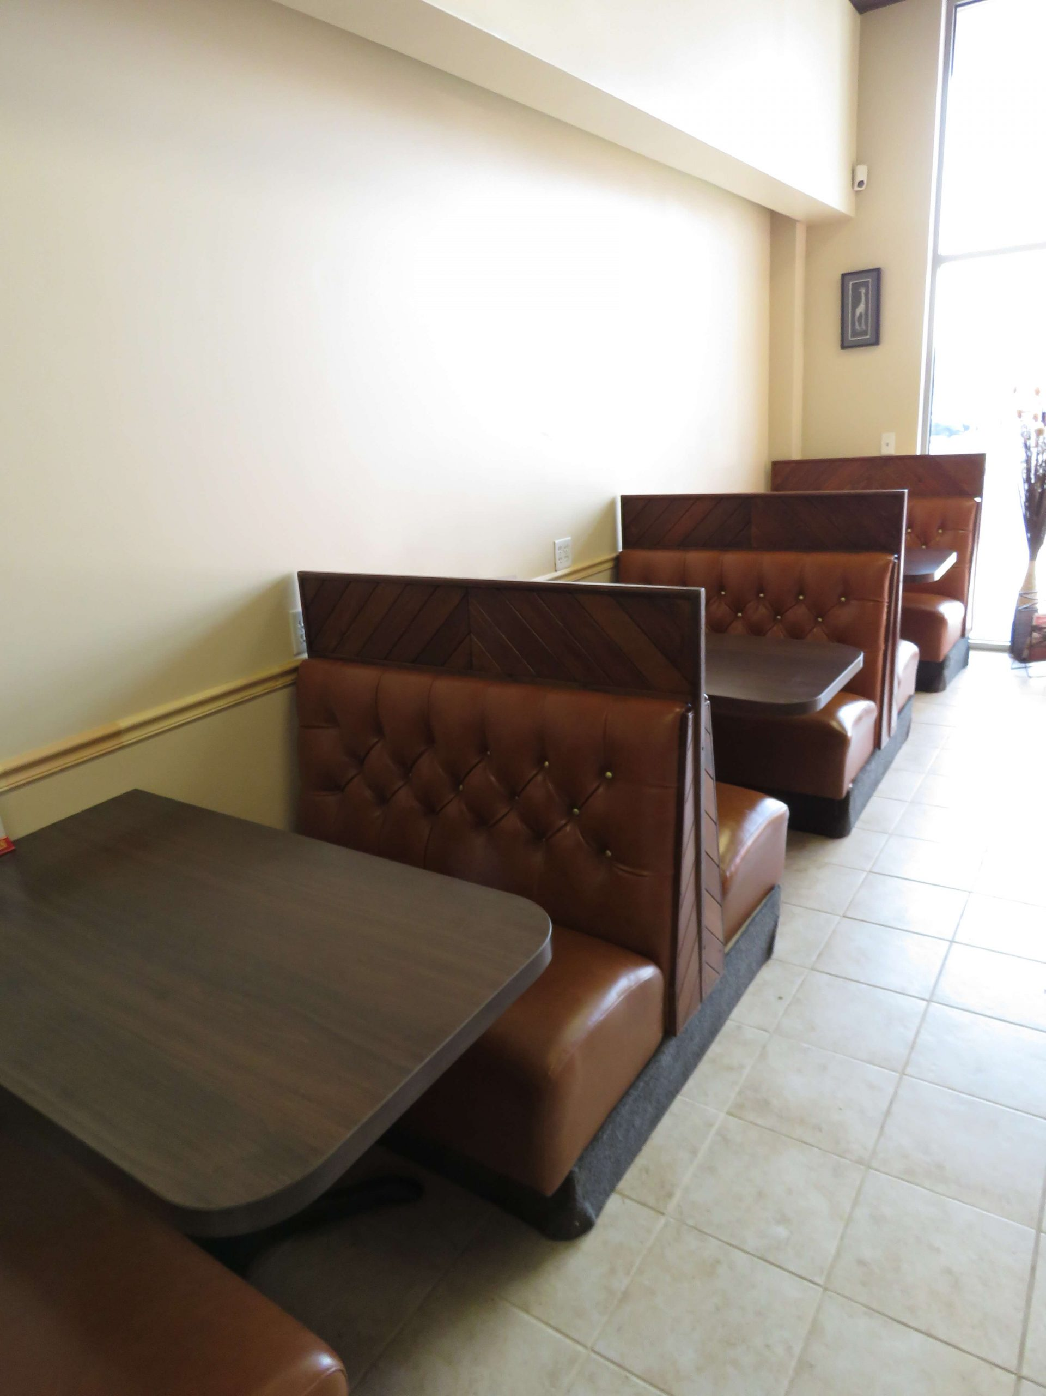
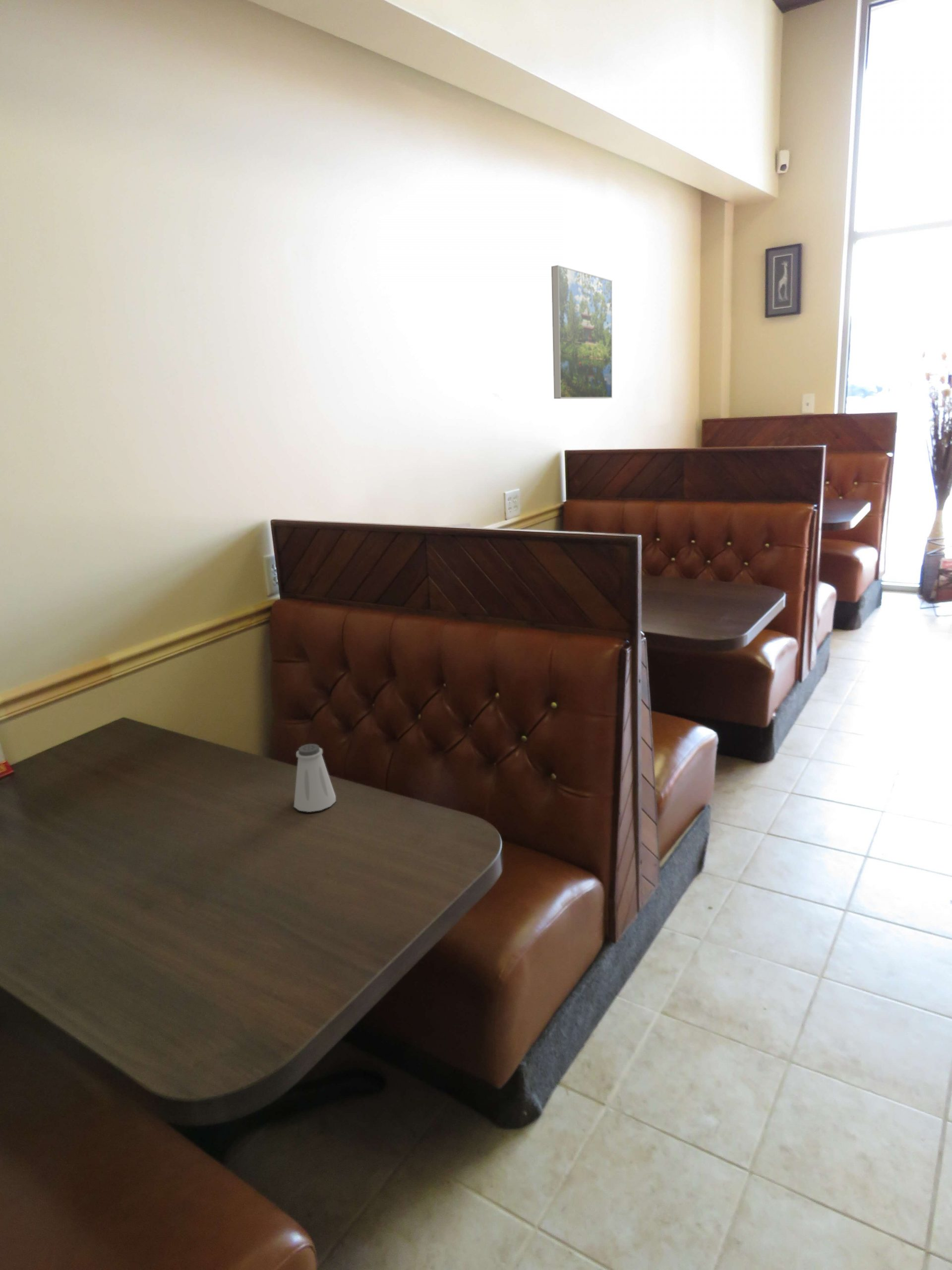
+ saltshaker [294,743,336,813]
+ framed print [551,265,613,399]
